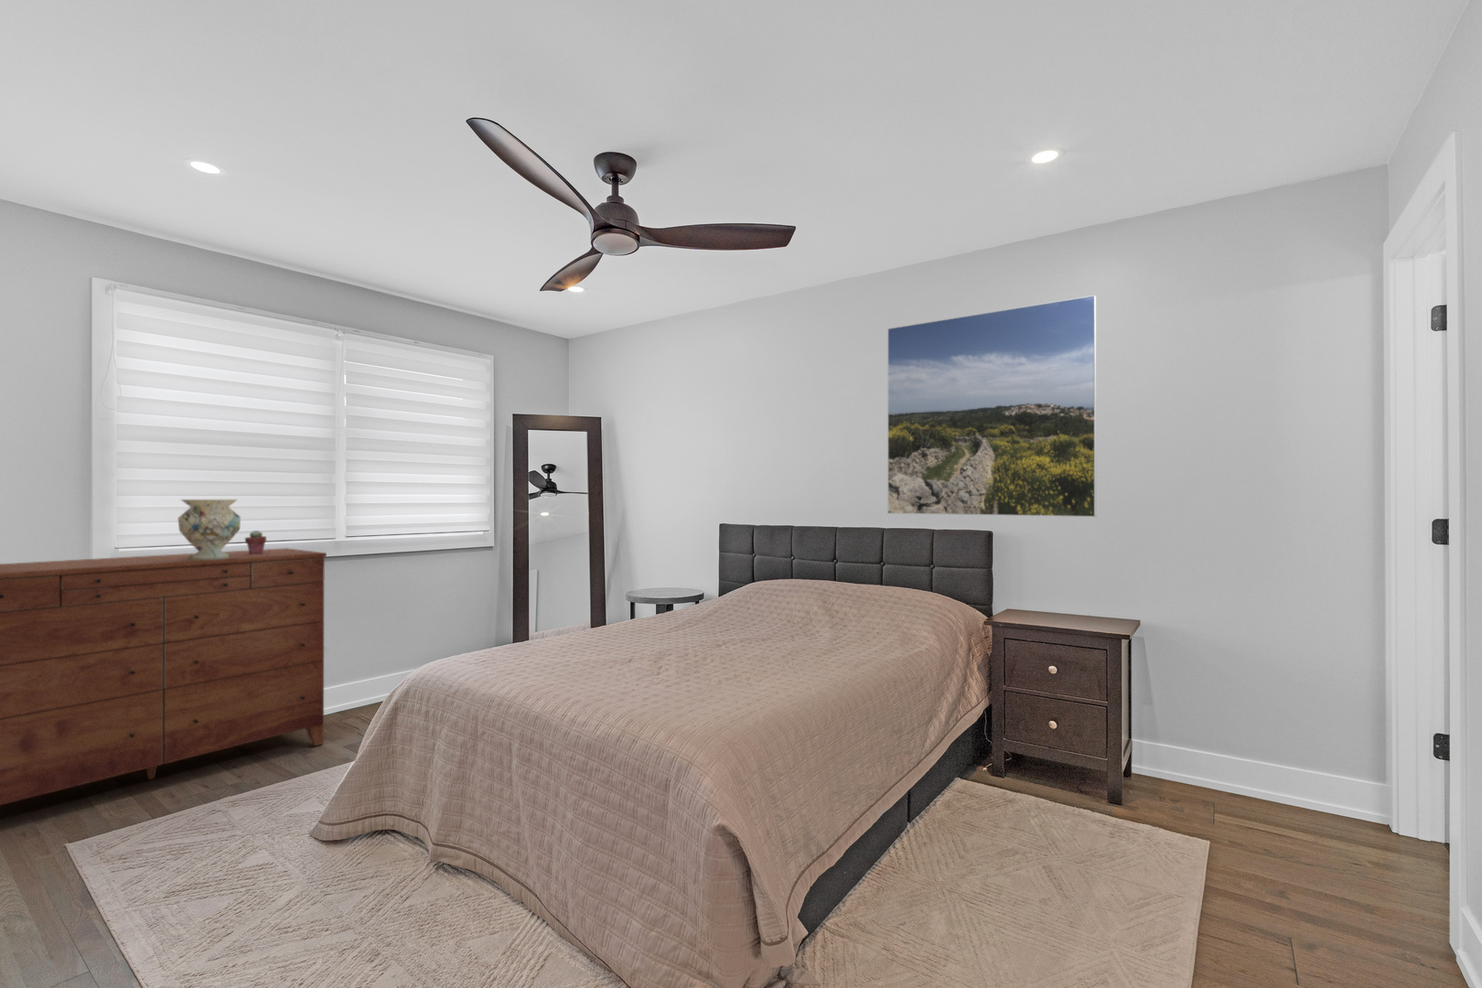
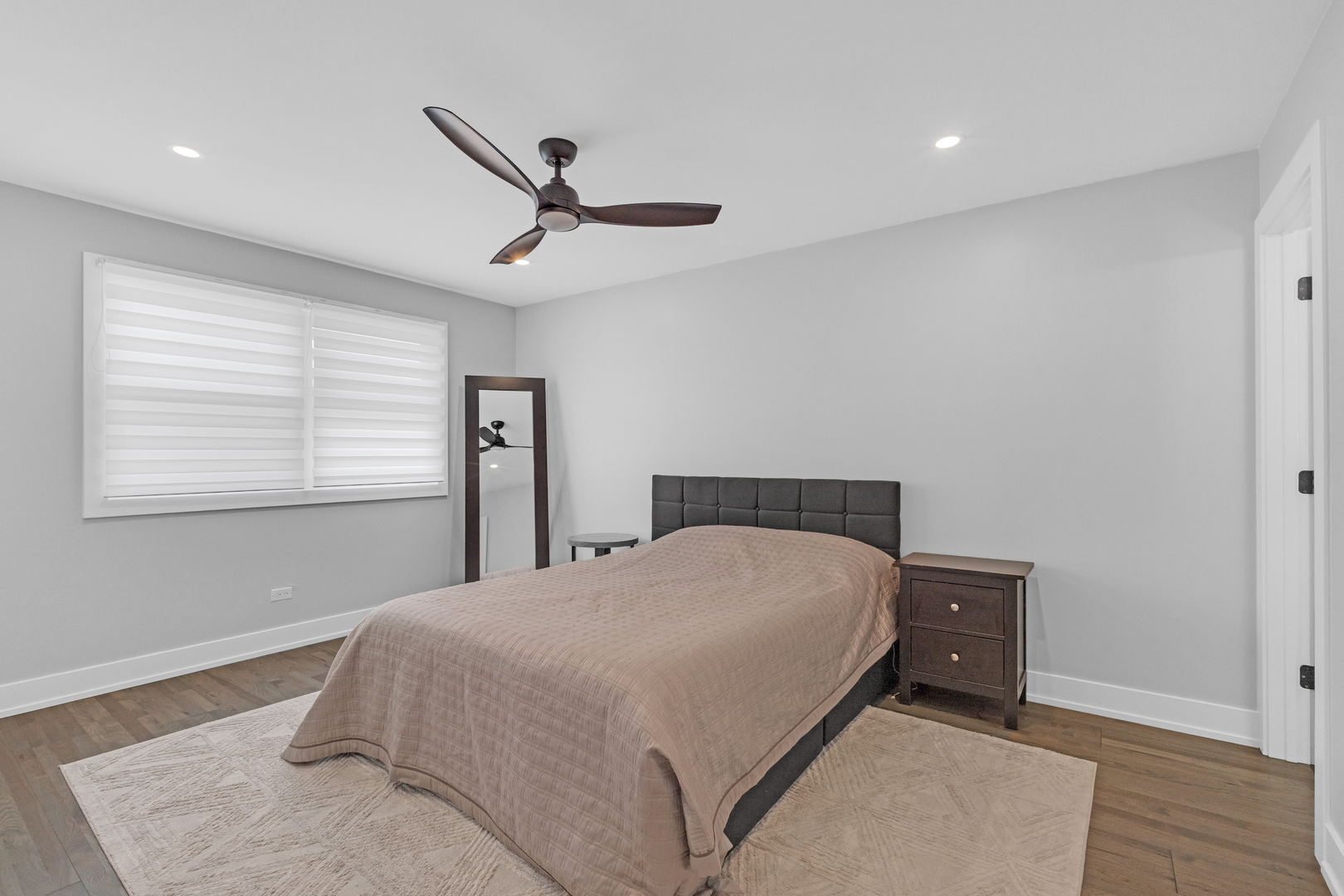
- decorative vase [176,498,241,560]
- dresser [0,547,327,806]
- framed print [887,294,1097,518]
- potted succulent [245,529,267,554]
